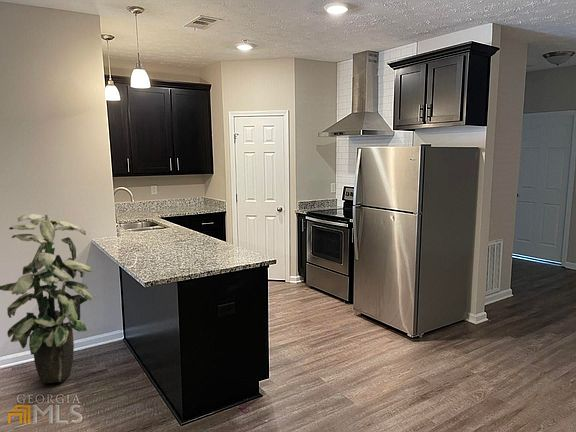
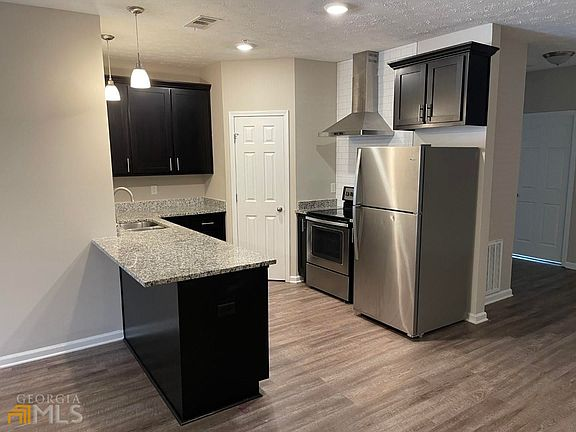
- indoor plant [0,213,93,384]
